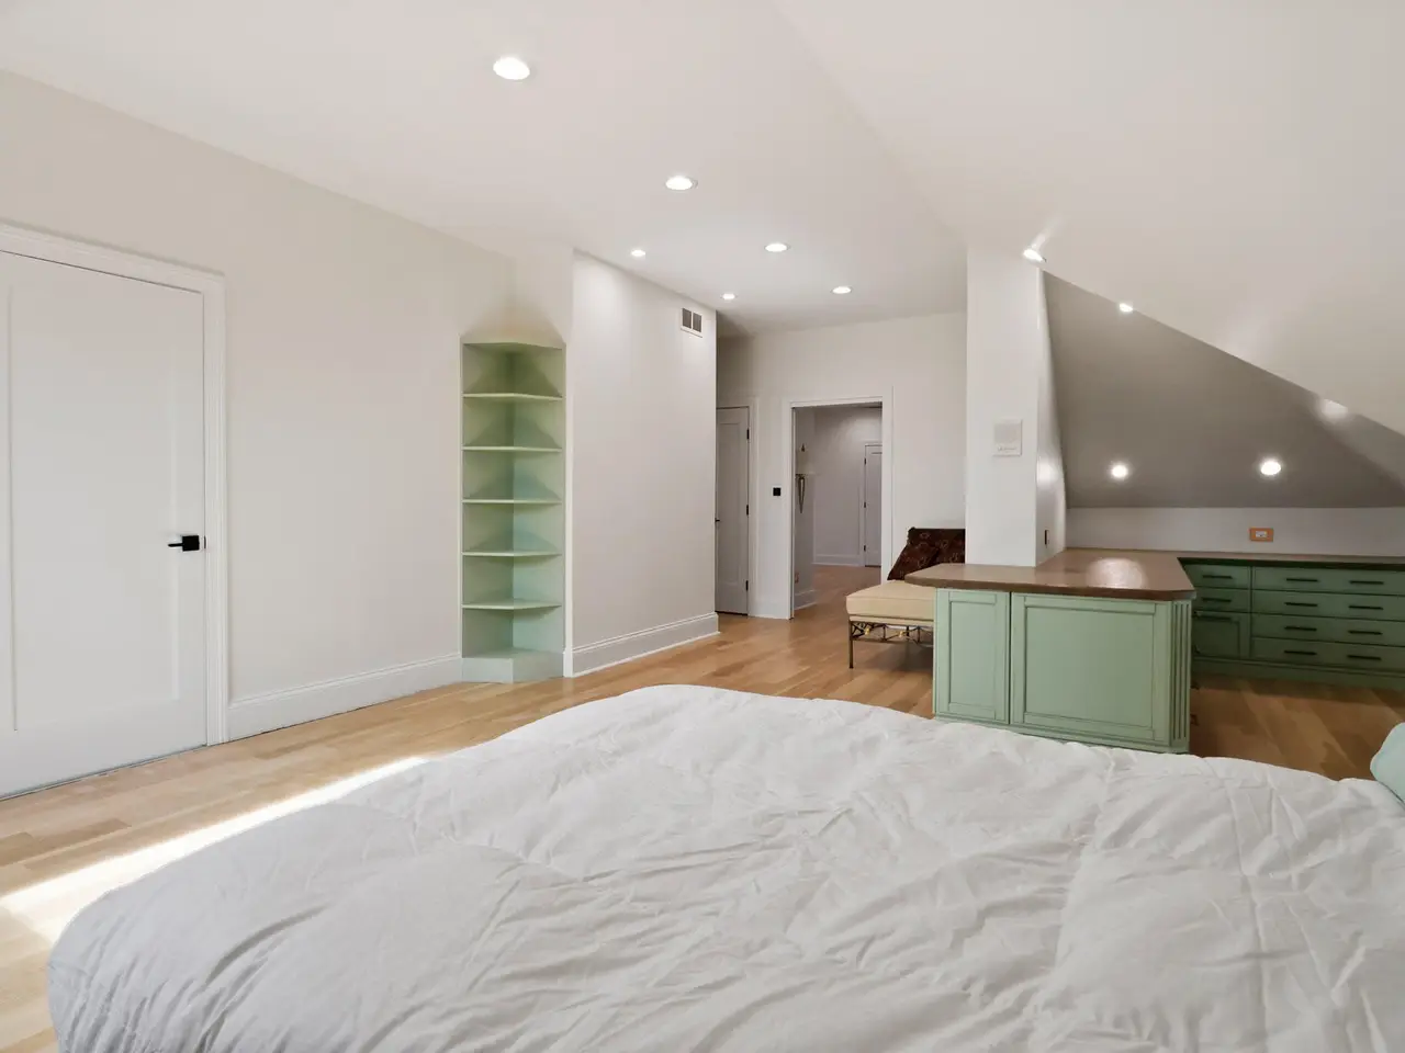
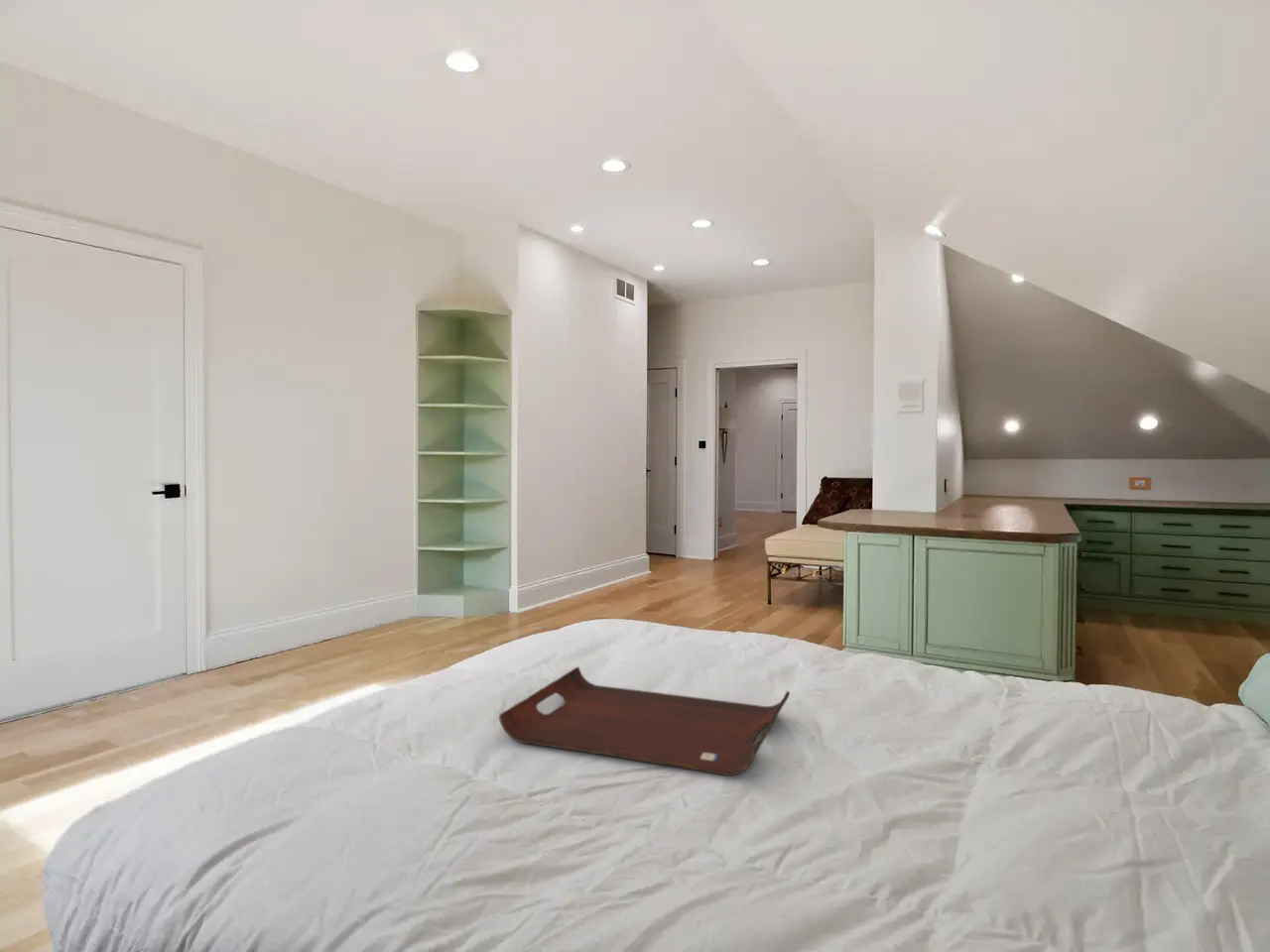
+ serving tray [498,665,791,776]
